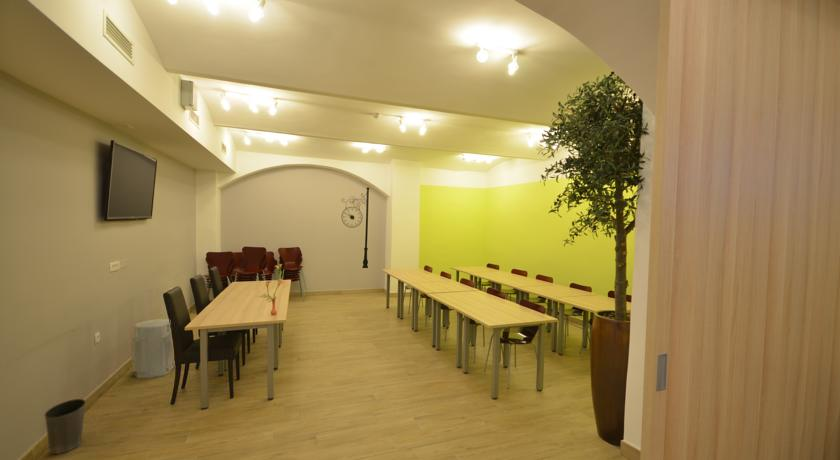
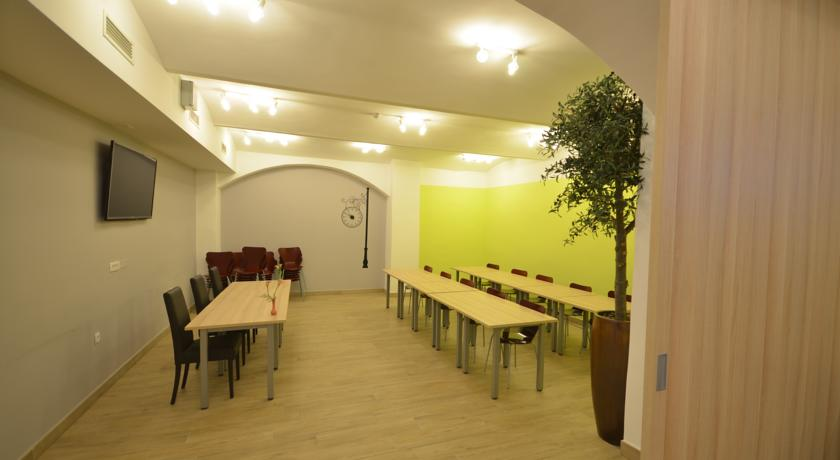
- air purifier [131,318,175,379]
- waste basket [43,398,87,455]
